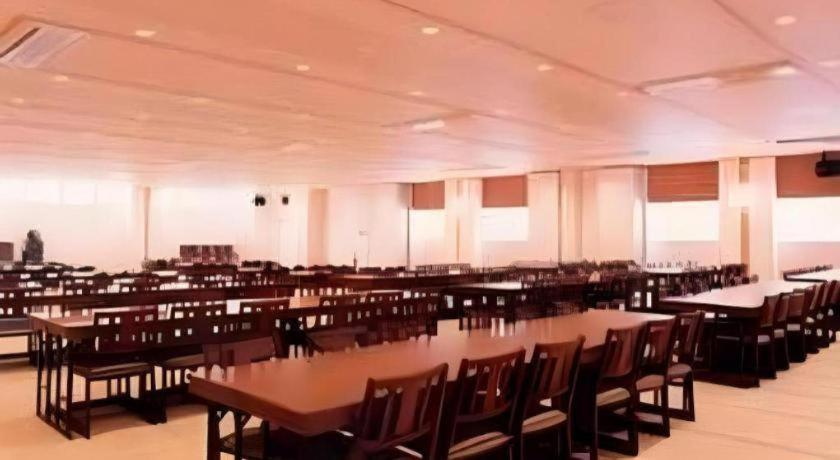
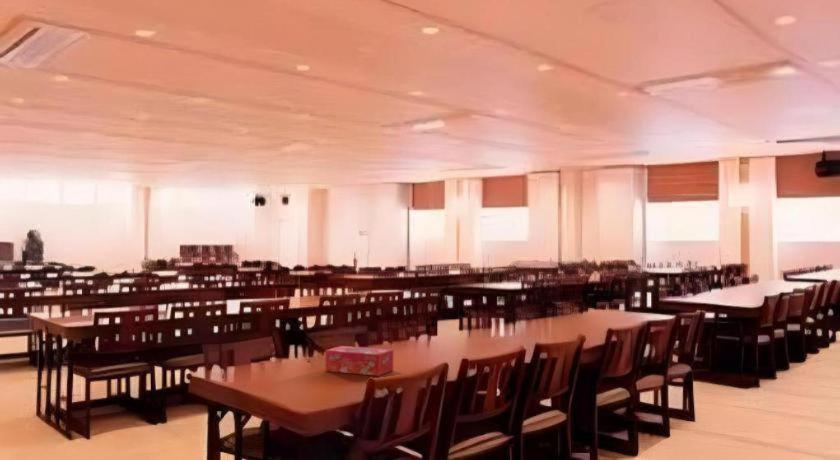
+ tissue box [325,345,394,377]
